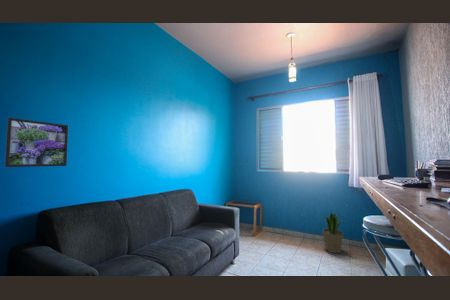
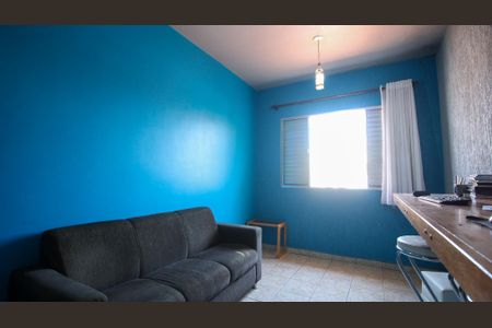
- potted plant [321,211,347,254]
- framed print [4,117,69,168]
